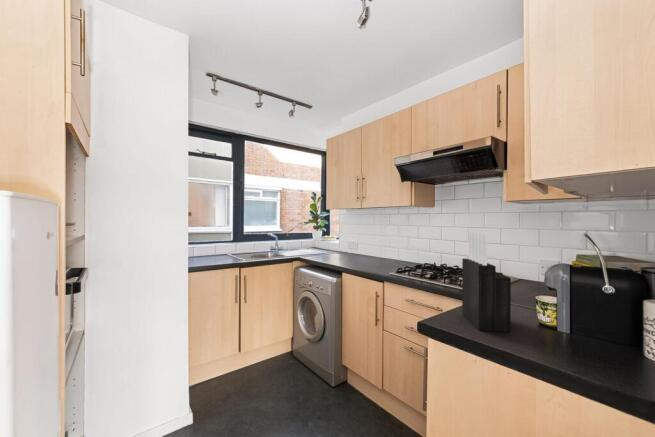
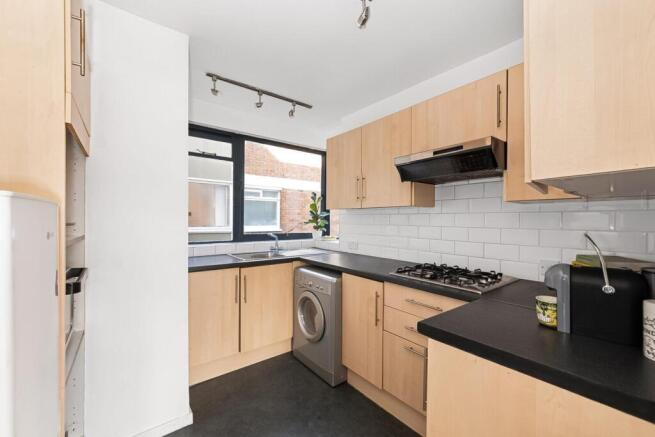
- knife block [461,230,512,333]
